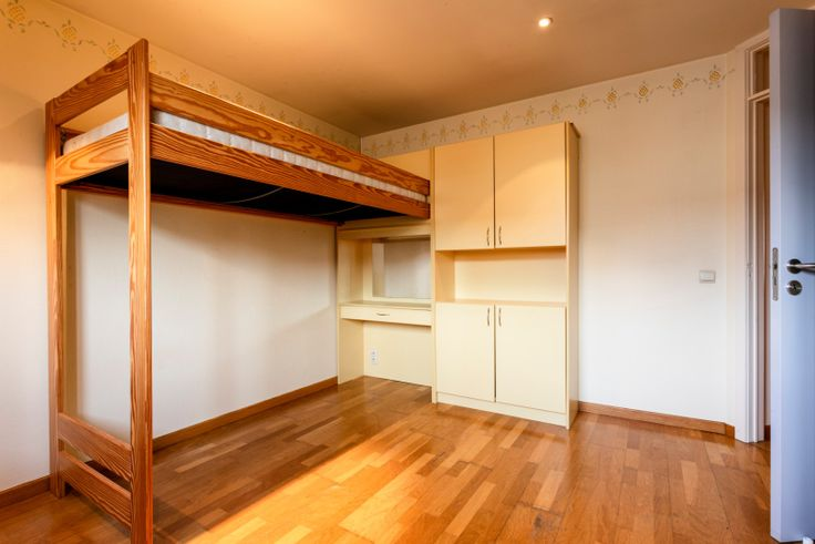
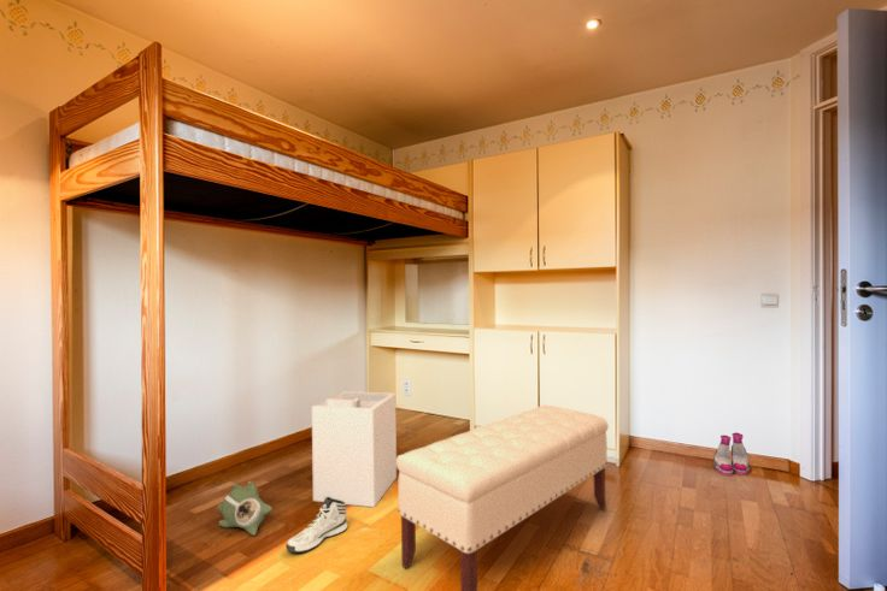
+ boots [712,432,751,477]
+ laundry hamper [311,390,398,508]
+ plush toy [216,480,274,537]
+ bench [396,404,610,591]
+ sneaker [284,497,348,554]
